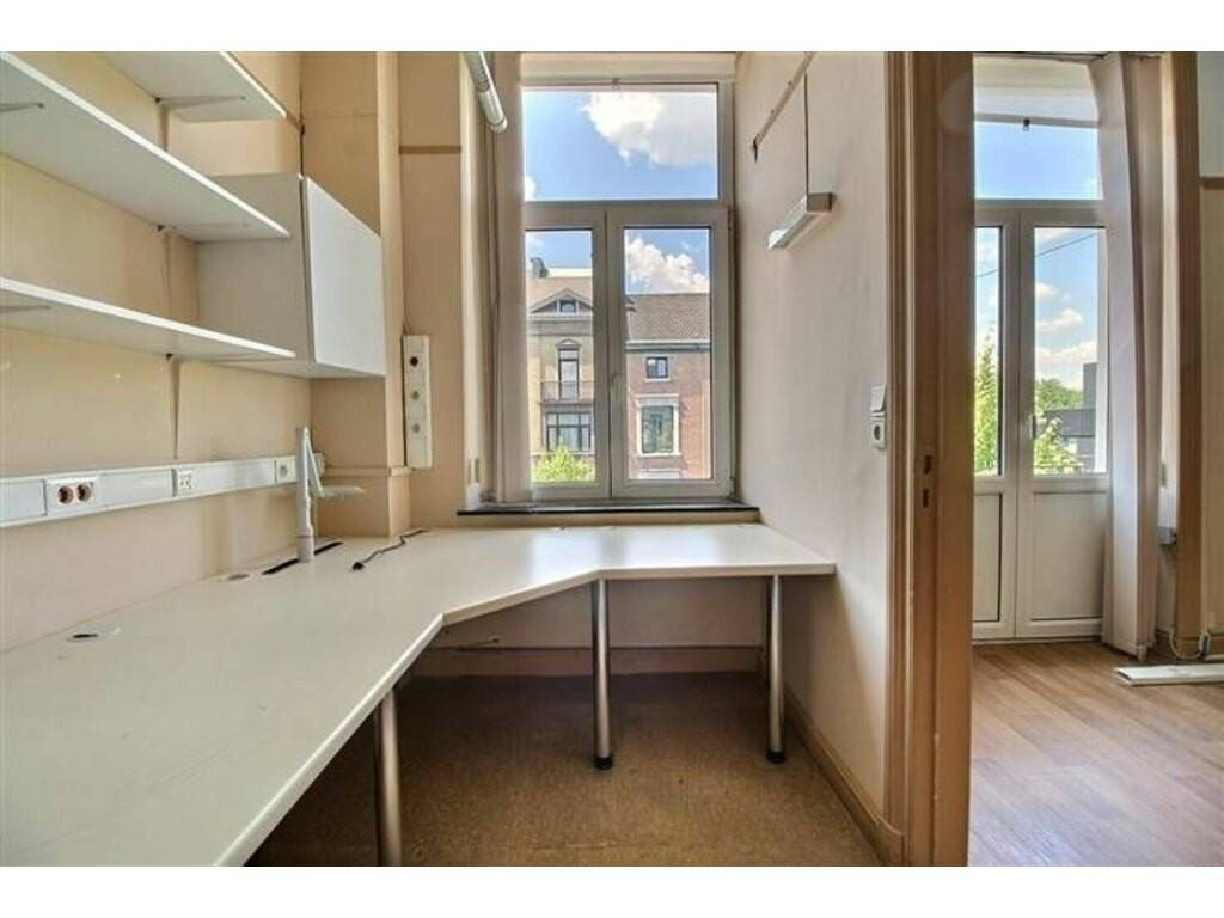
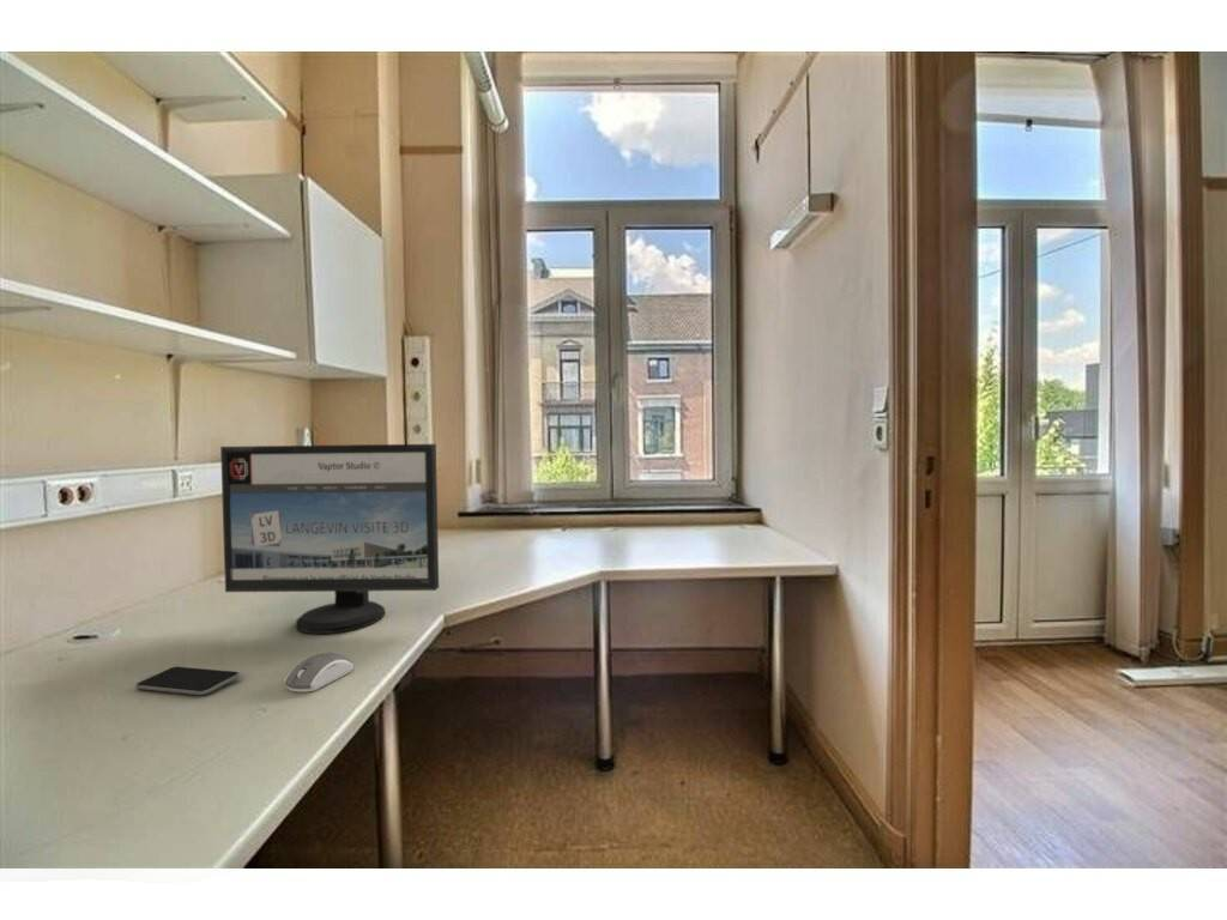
+ computer monitor [219,443,440,635]
+ smartphone [134,666,241,696]
+ computer mouse [283,652,355,692]
